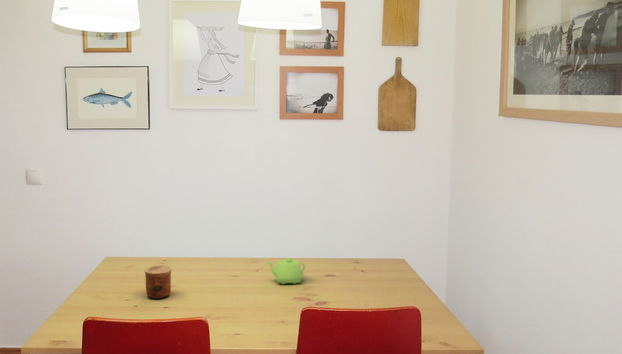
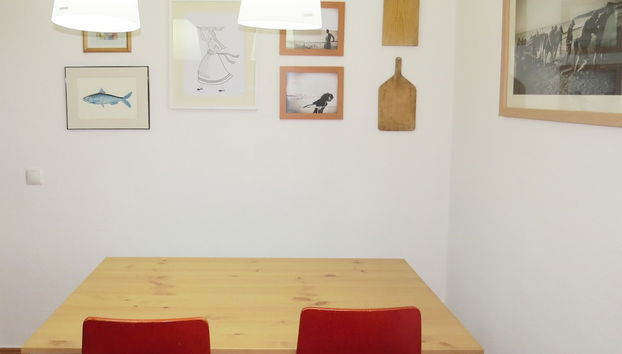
- cup [144,264,173,300]
- teapot [265,257,306,285]
